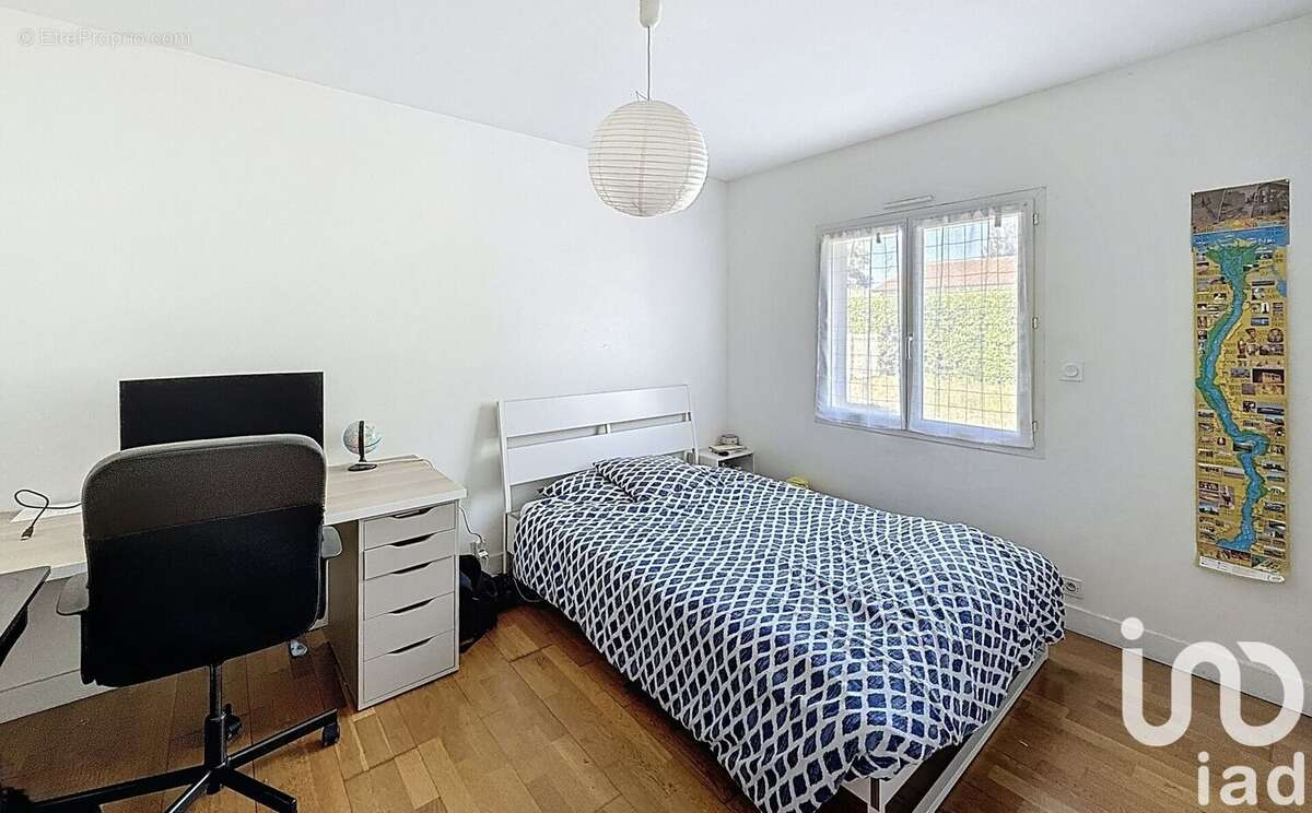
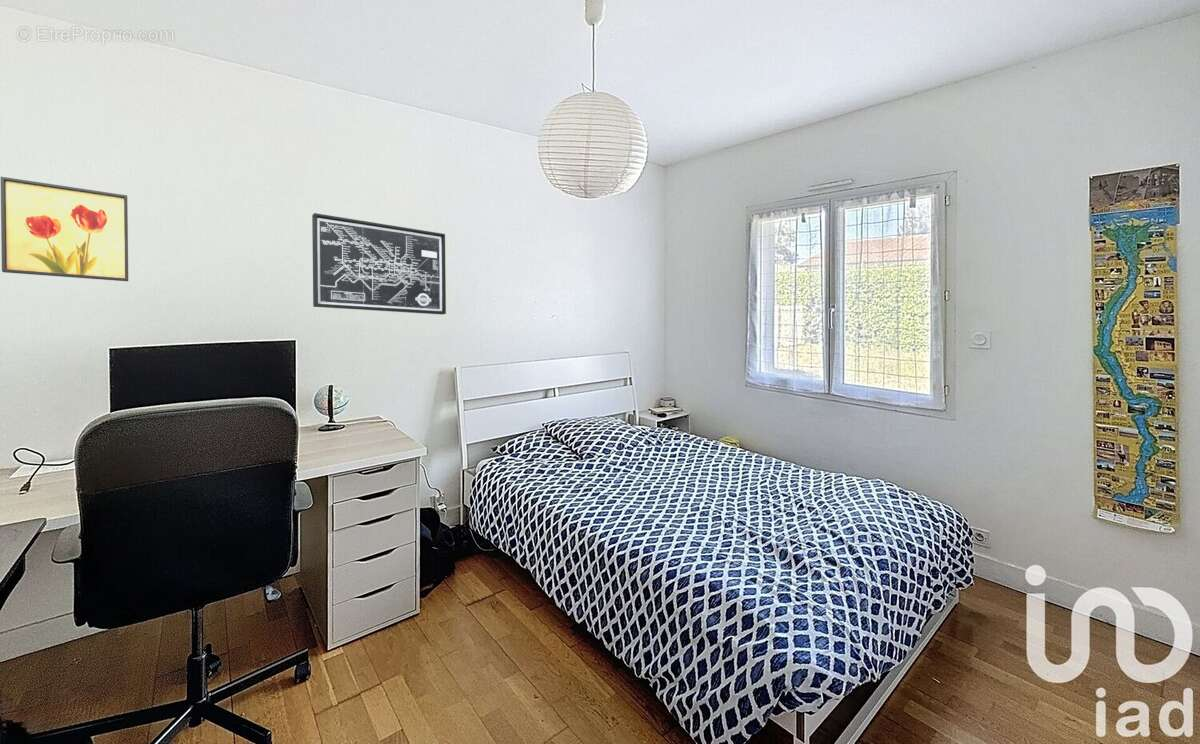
+ wall art [311,212,447,316]
+ wall art [0,176,129,282]
